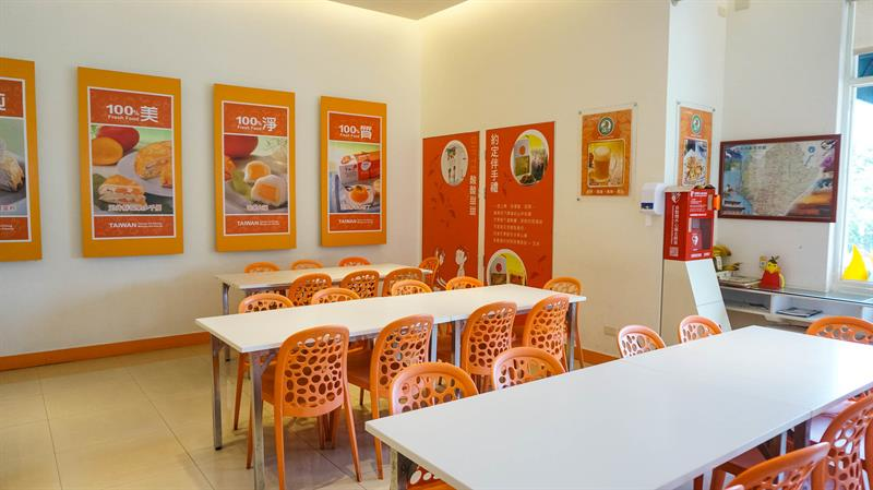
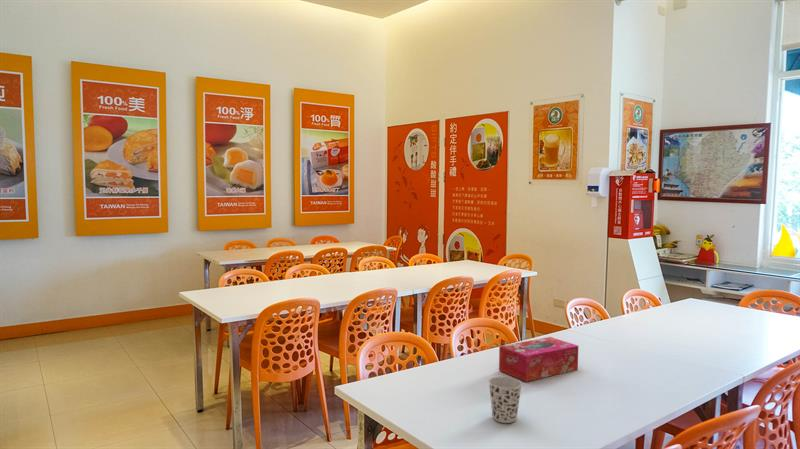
+ tissue box [498,336,579,383]
+ cup [488,376,523,424]
